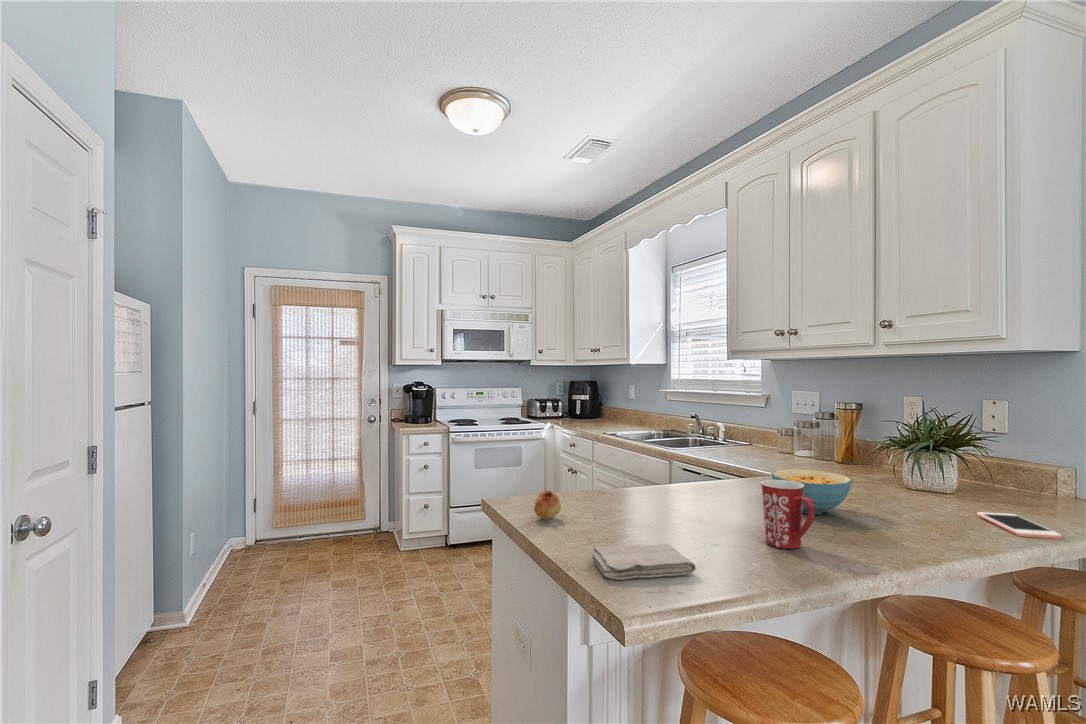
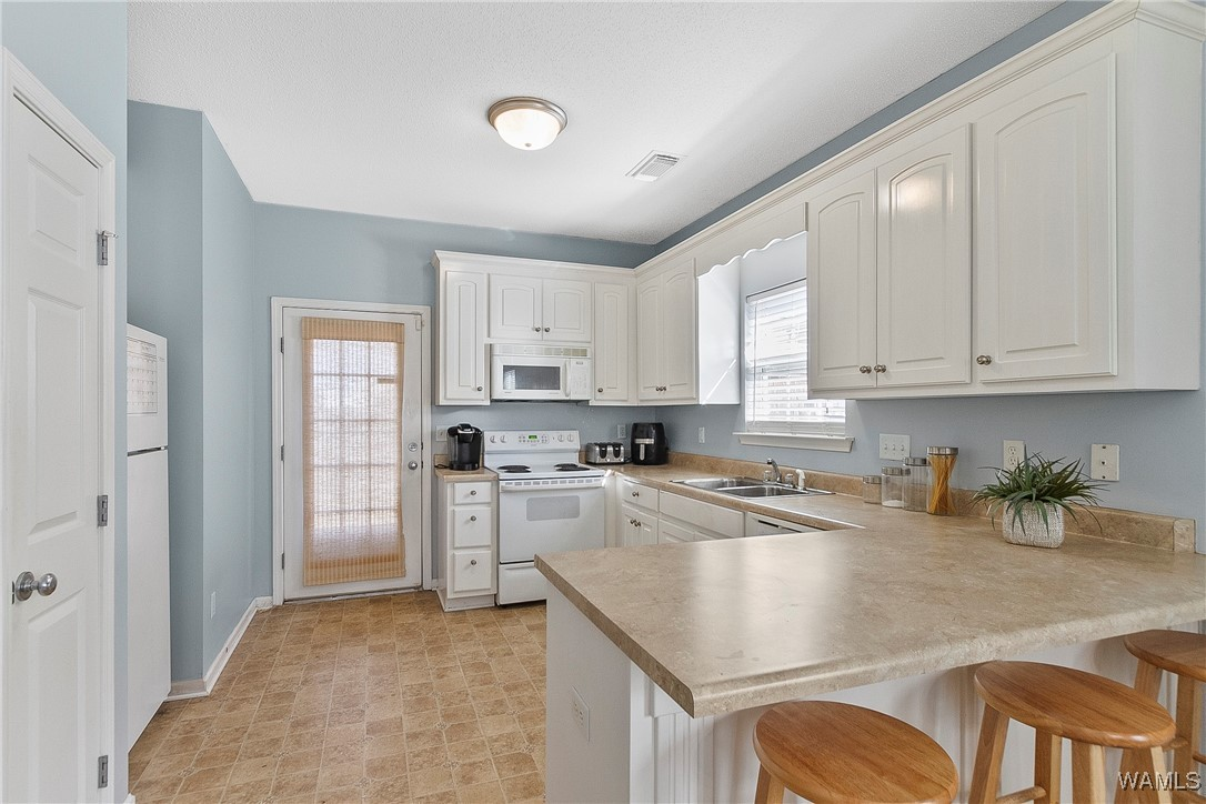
- mug [760,479,816,550]
- washcloth [590,543,697,581]
- cereal bowl [771,468,853,515]
- fruit [533,489,562,520]
- cell phone [976,511,1063,540]
